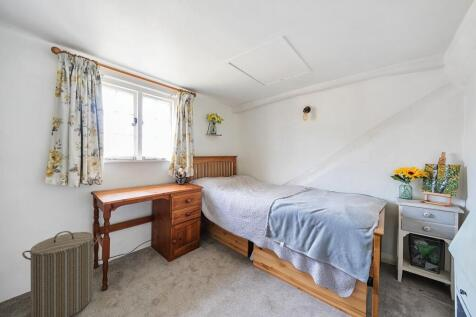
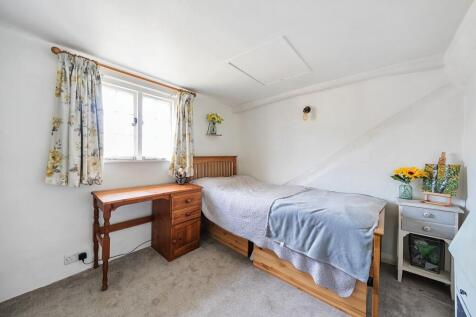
- laundry hamper [21,230,101,317]
